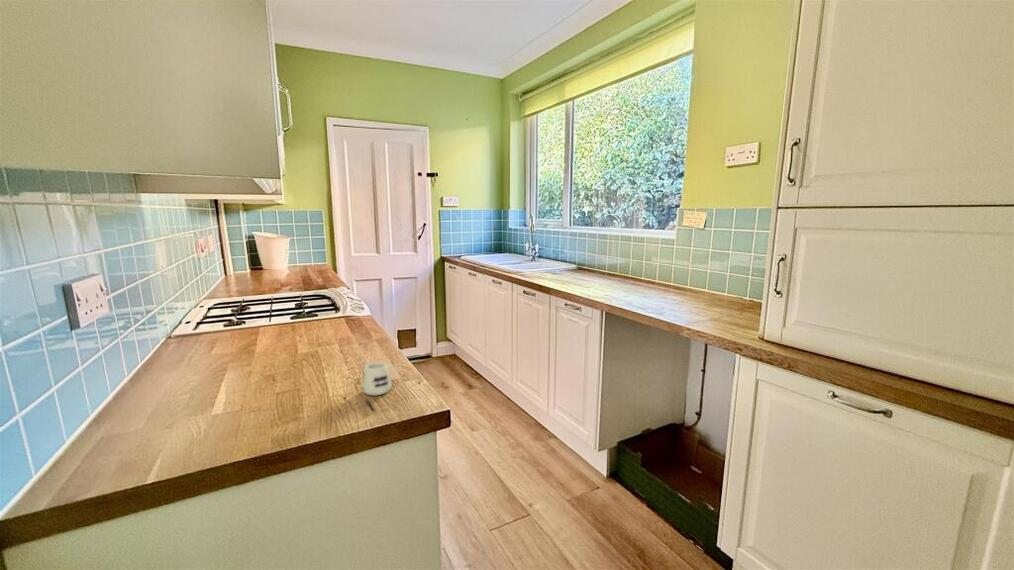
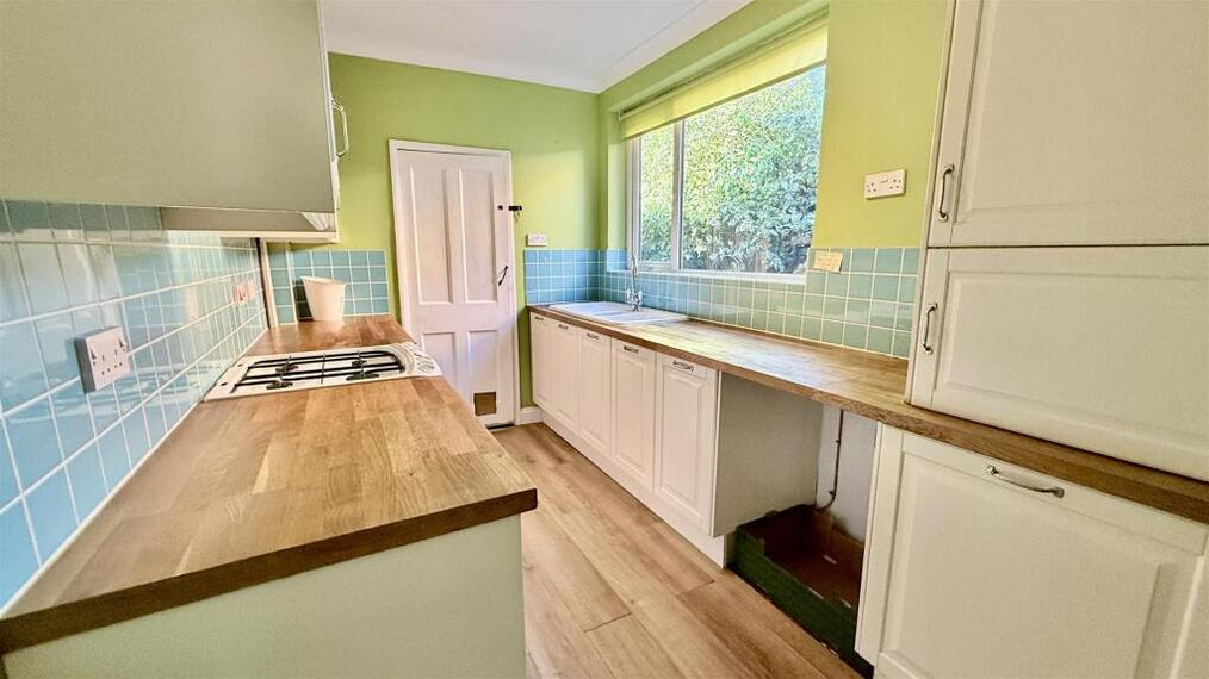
- mug [361,361,399,412]
